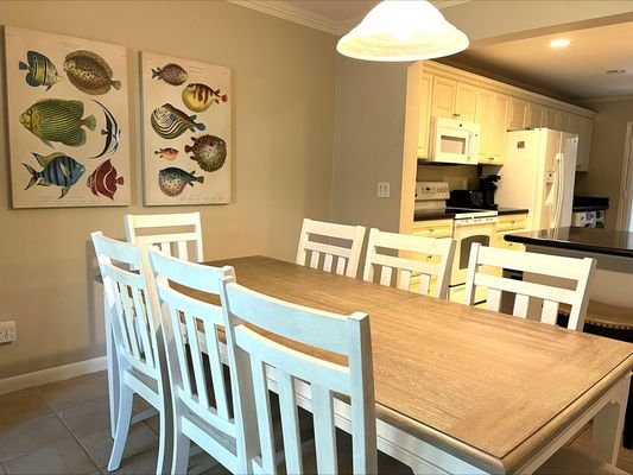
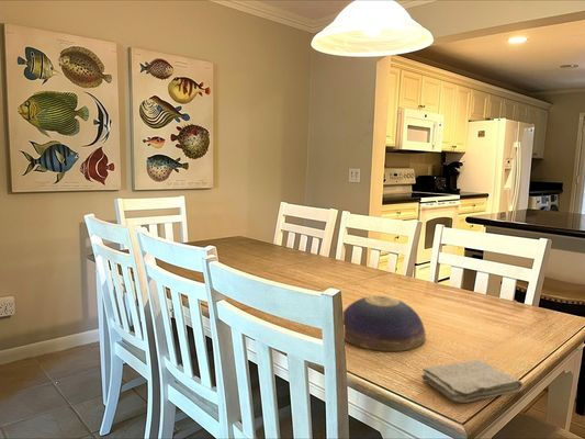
+ washcloth [420,359,524,404]
+ decorative bowl [342,294,427,352]
